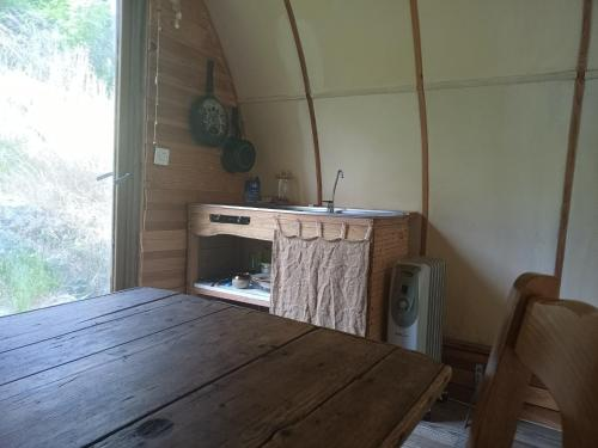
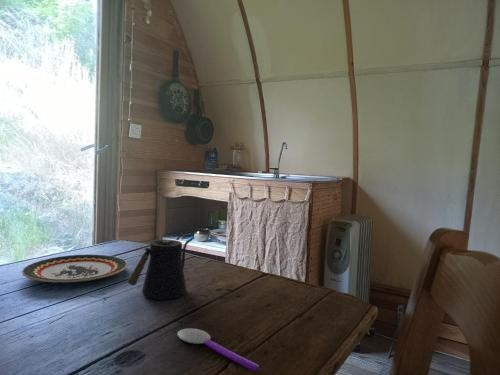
+ kettle [127,237,193,301]
+ spoon [176,327,260,372]
+ plate [21,254,128,283]
